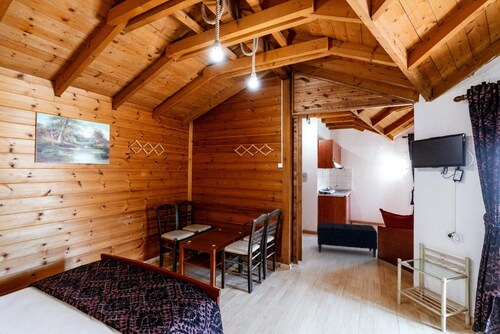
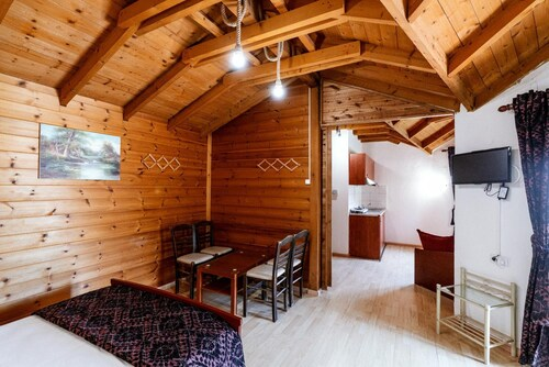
- bench [316,221,379,259]
